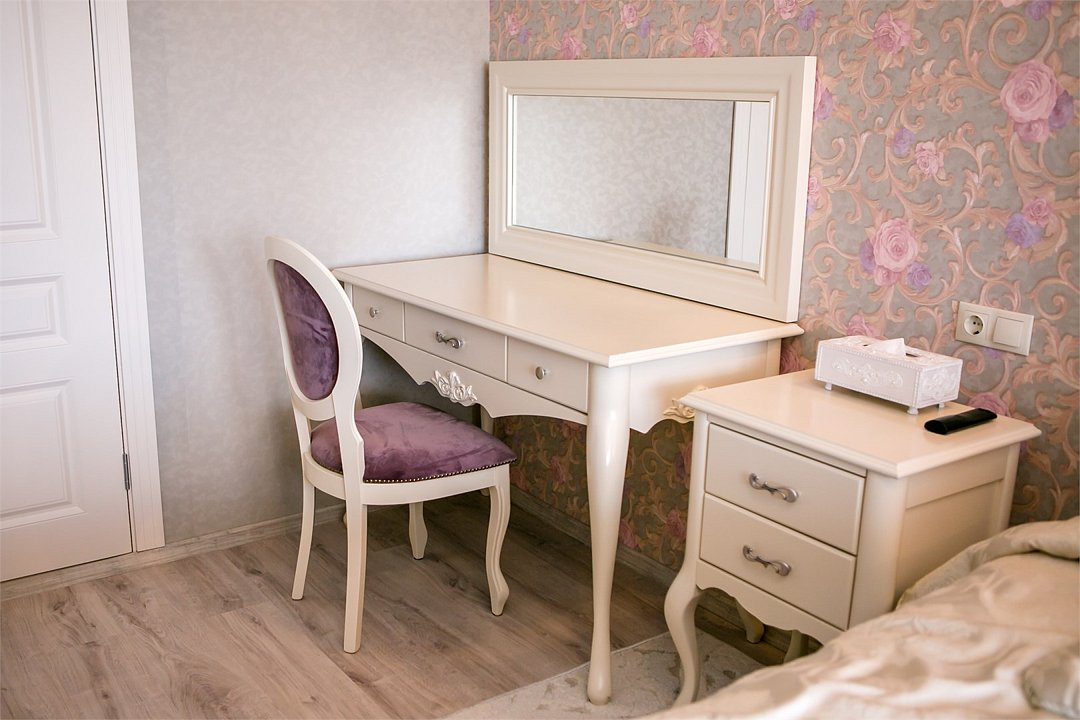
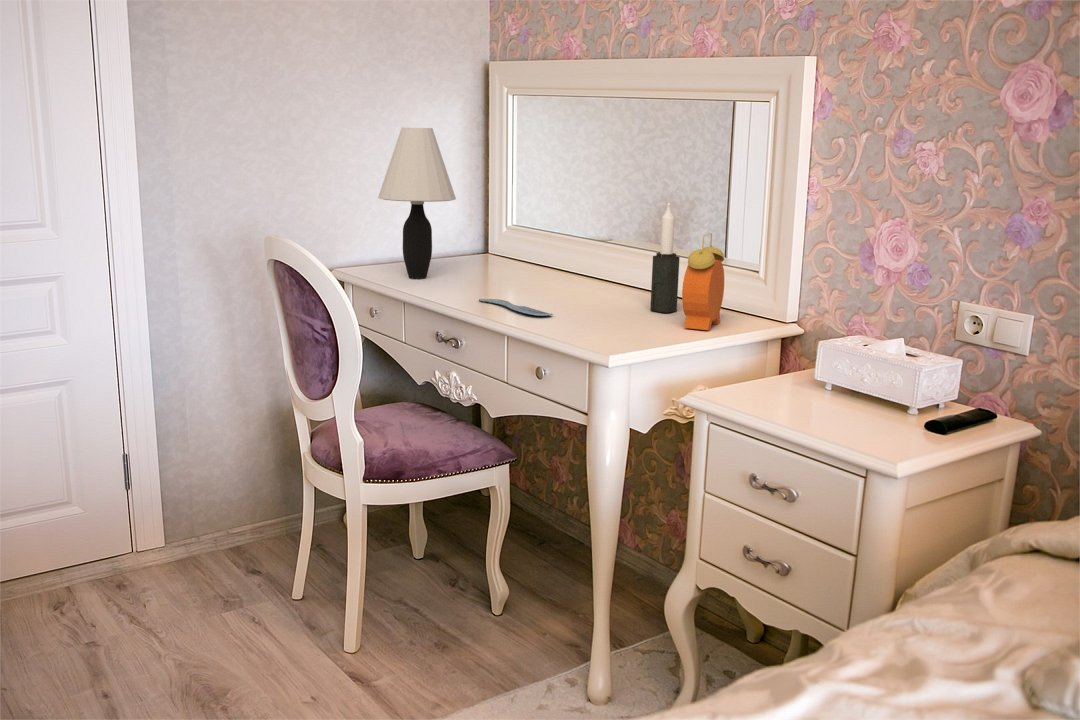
+ hairbrush [478,298,554,317]
+ candle [649,202,681,314]
+ table lamp [377,126,457,280]
+ alarm clock [681,232,725,331]
